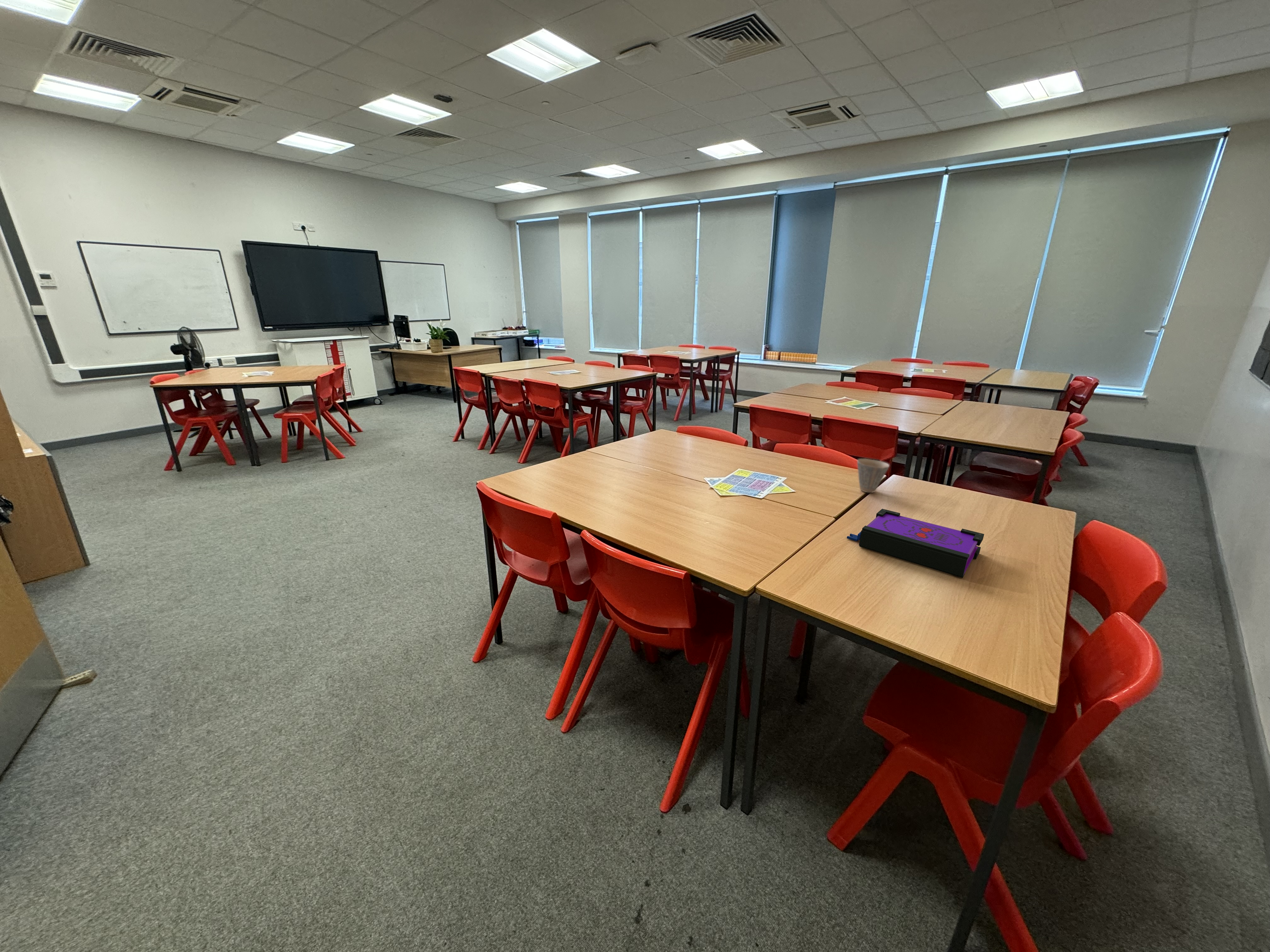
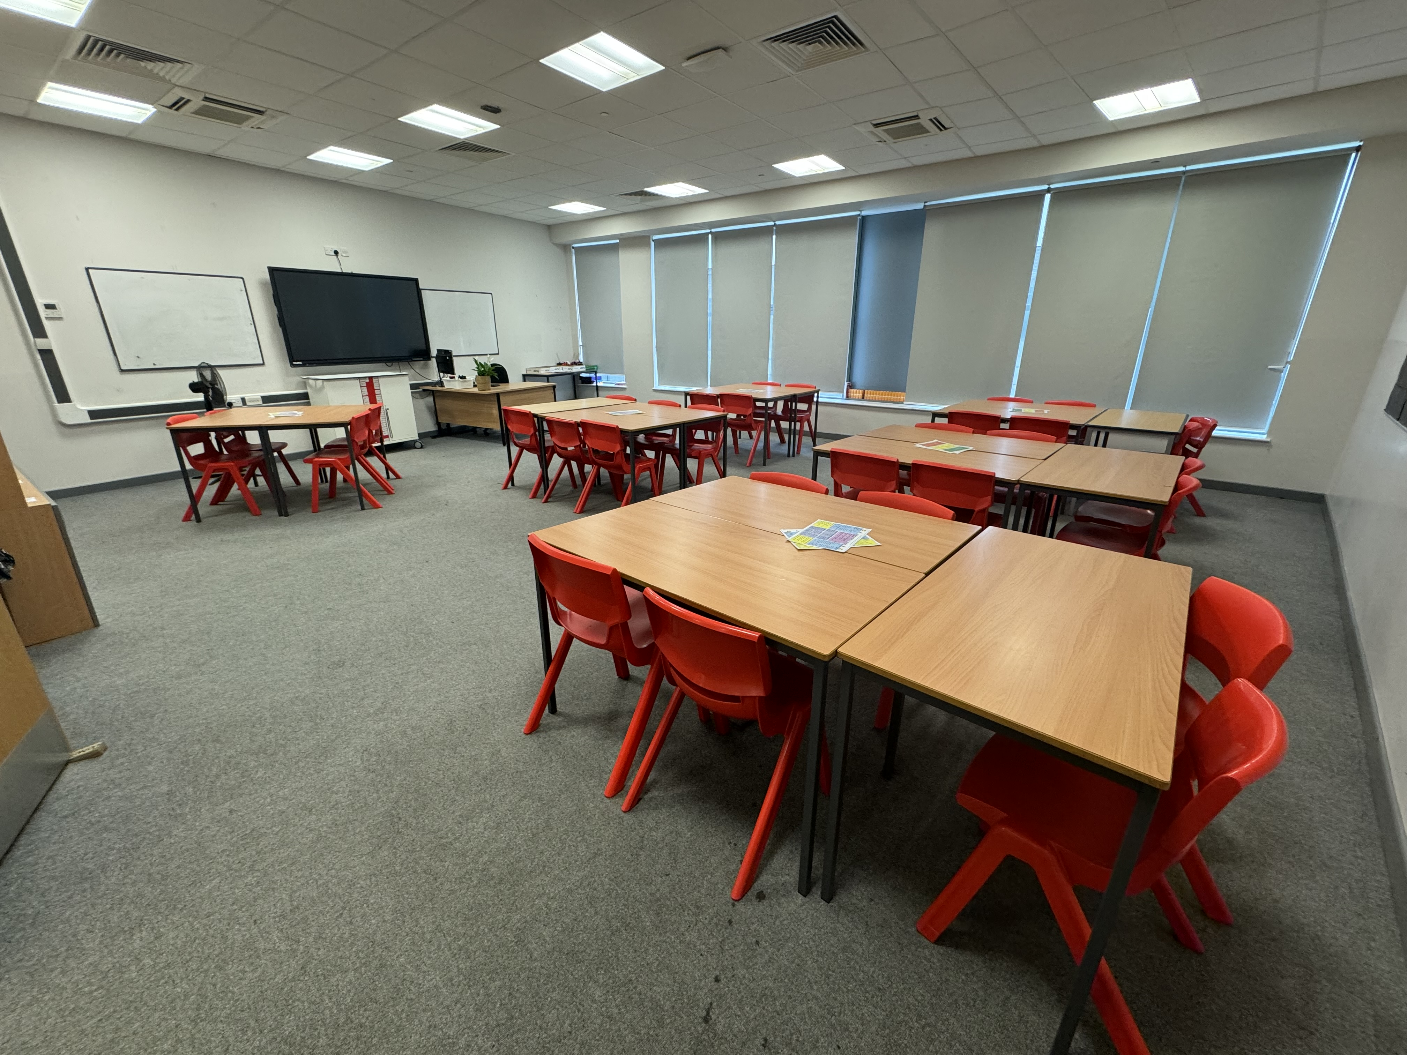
- board game [846,508,985,578]
- cup [857,458,890,493]
